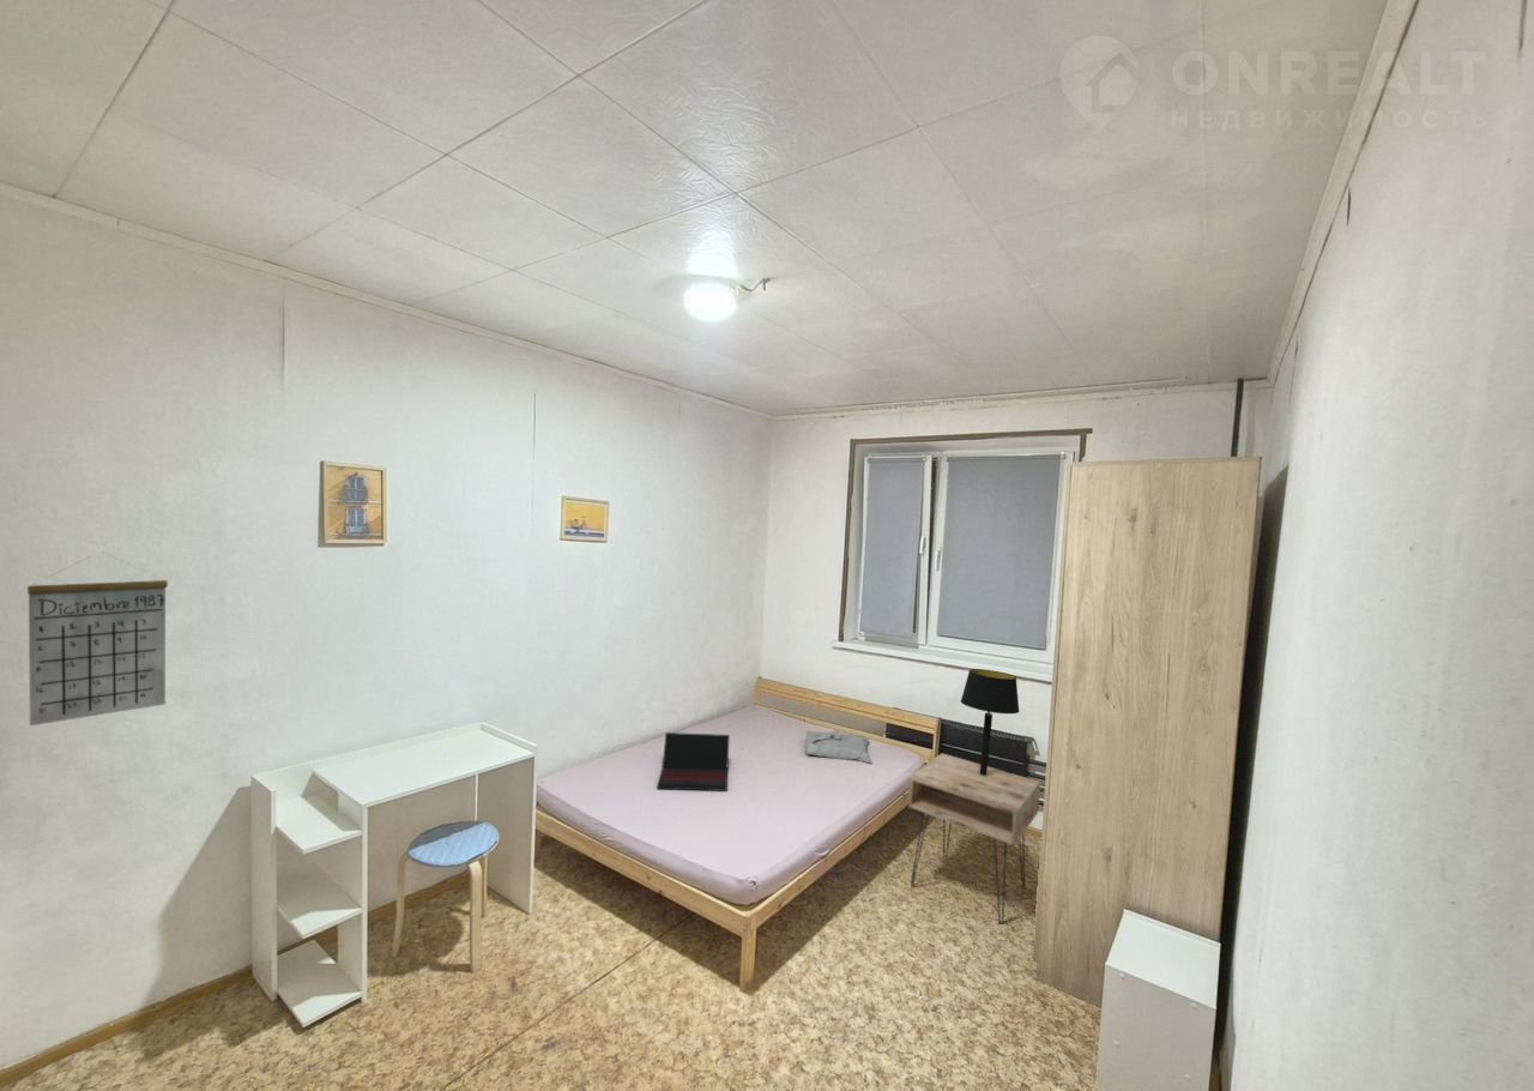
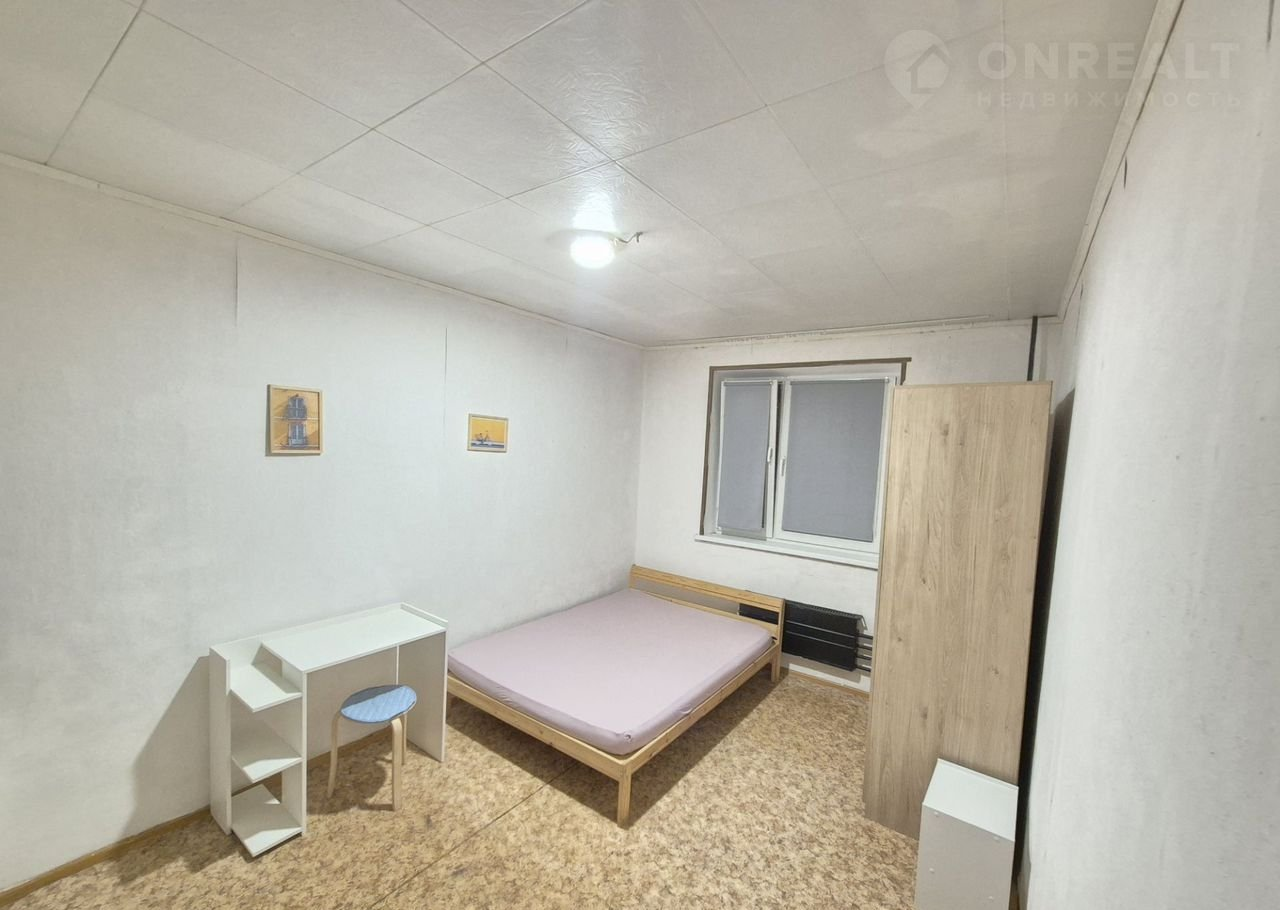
- table lamp [960,668,1021,776]
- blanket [804,729,874,765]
- nightstand [907,752,1041,926]
- calendar [26,551,169,727]
- laptop [657,731,731,792]
